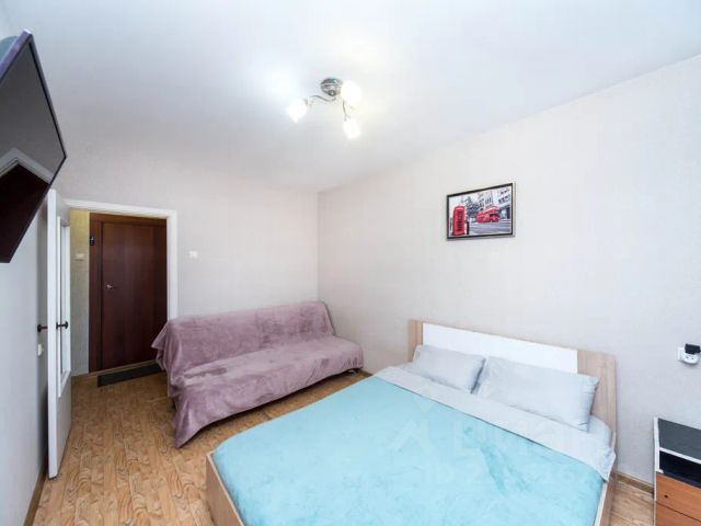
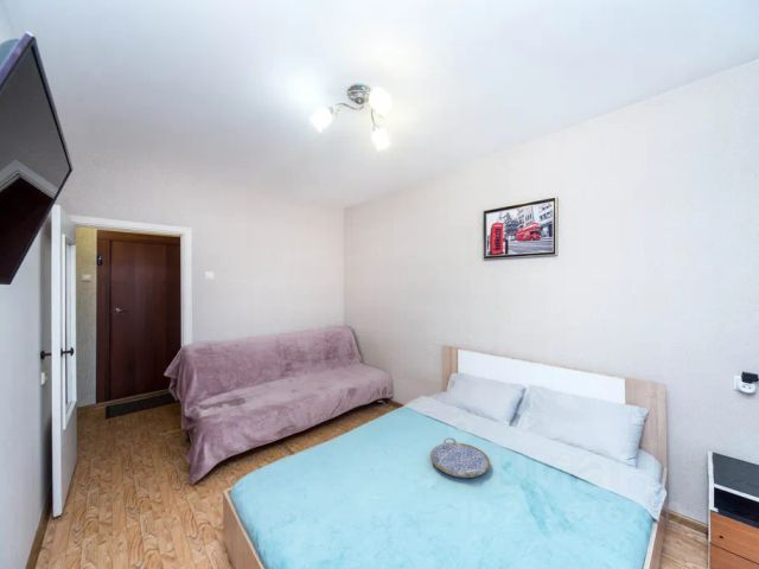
+ serving tray [429,436,491,479]
